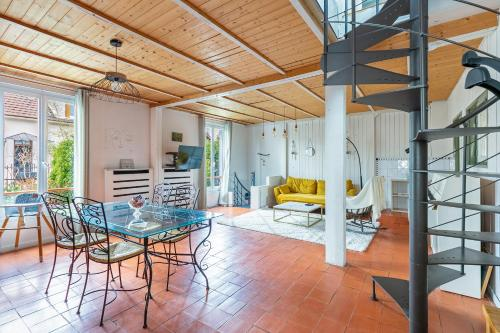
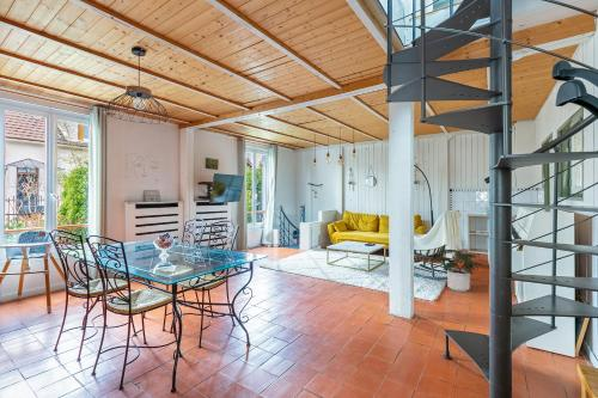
+ potted plant [434,249,489,293]
